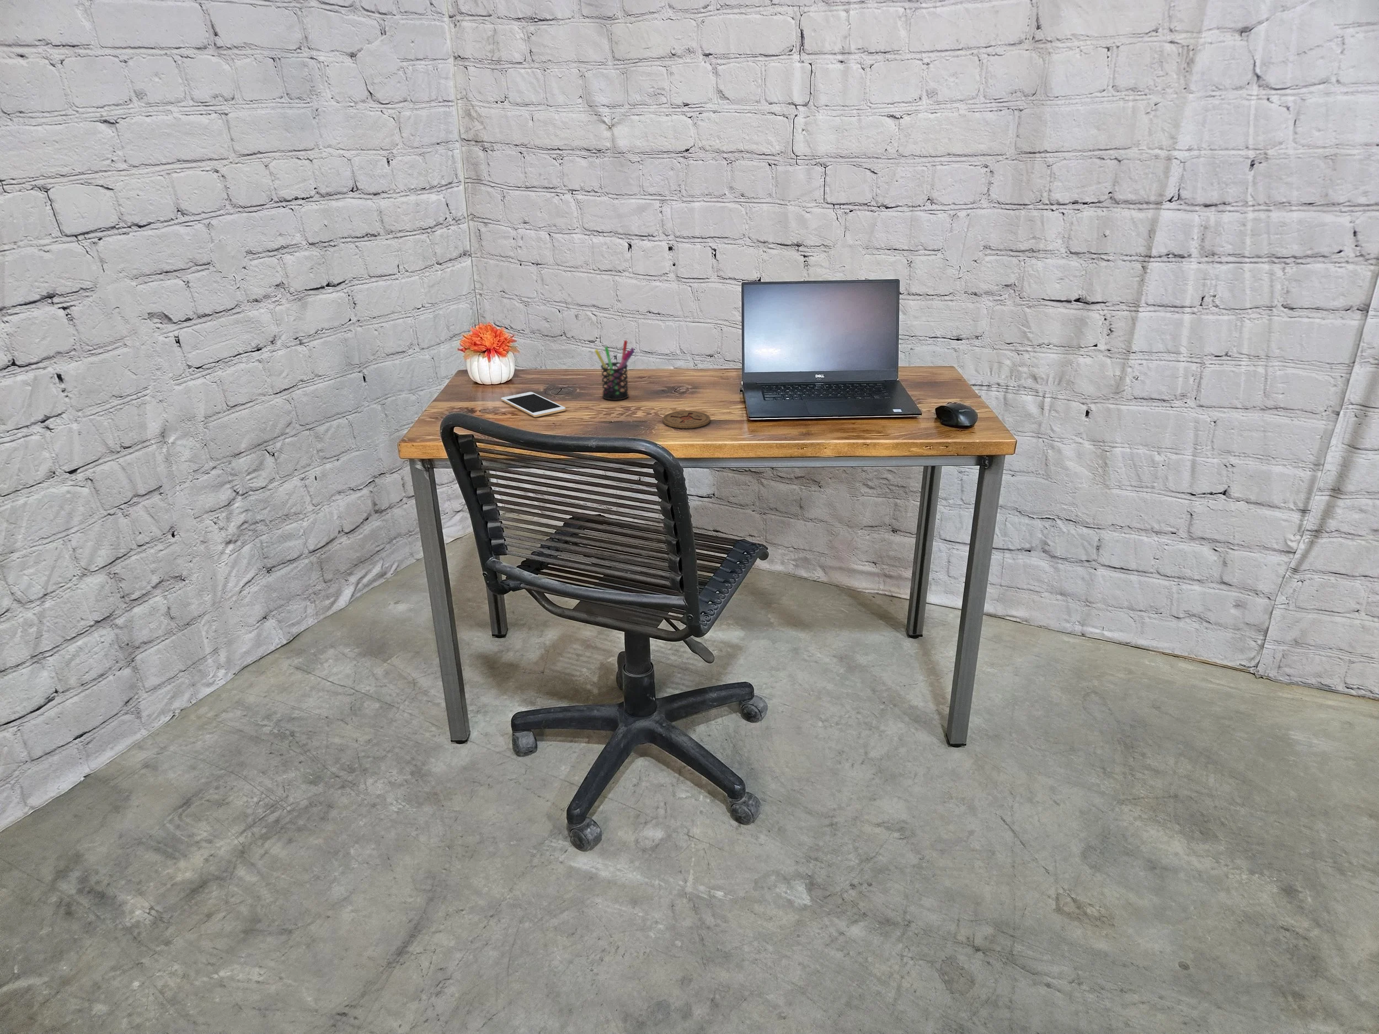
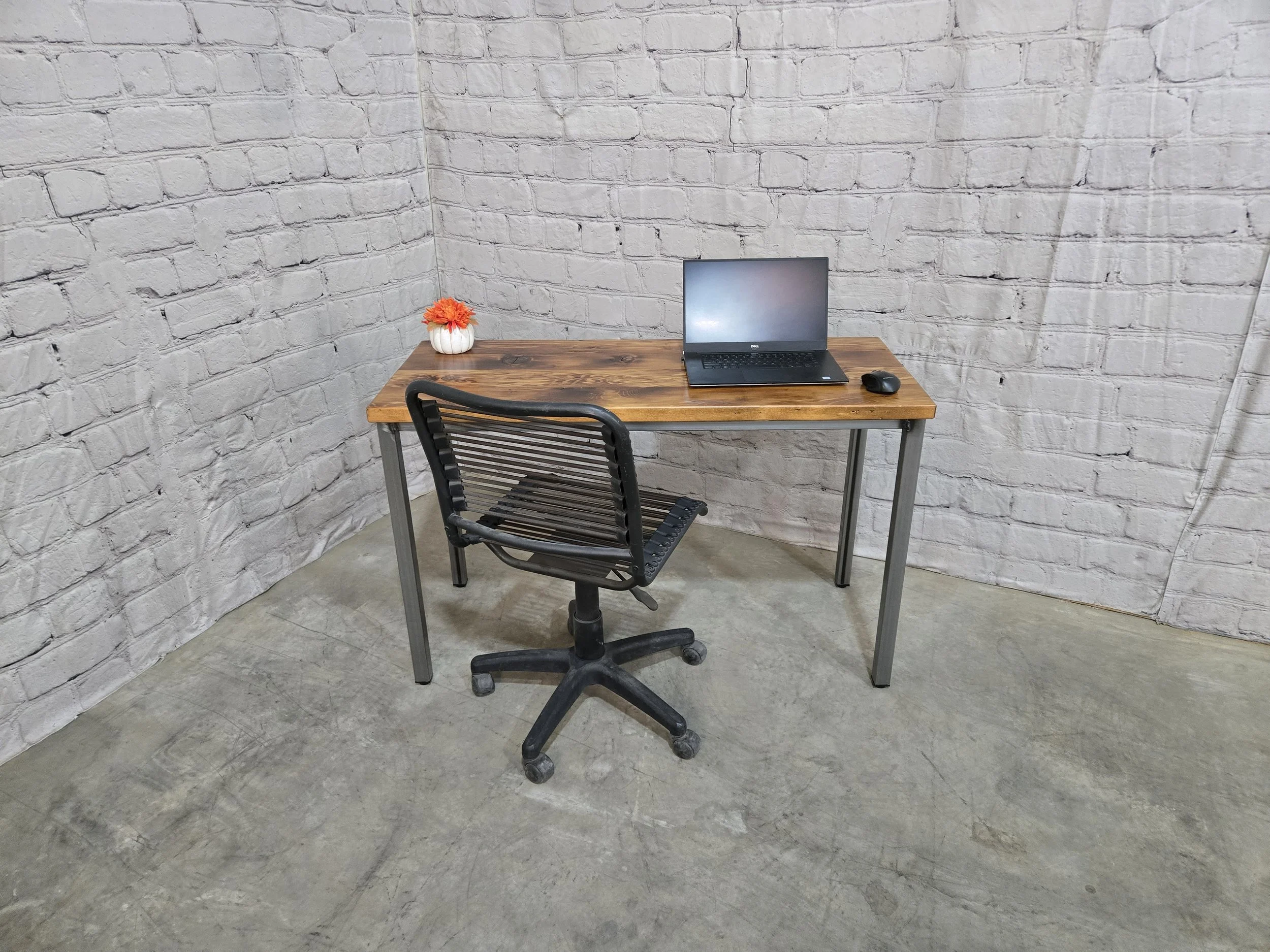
- pen holder [594,340,635,401]
- cell phone [501,391,567,417]
- coaster [662,411,711,429]
